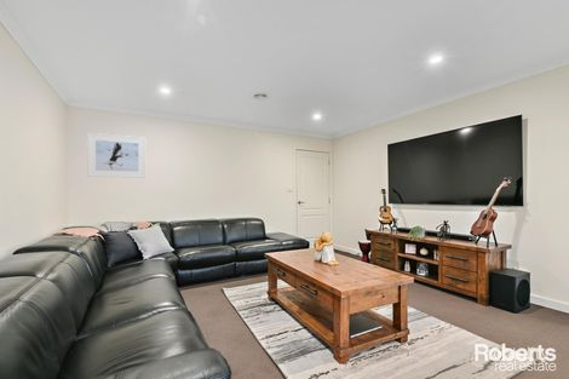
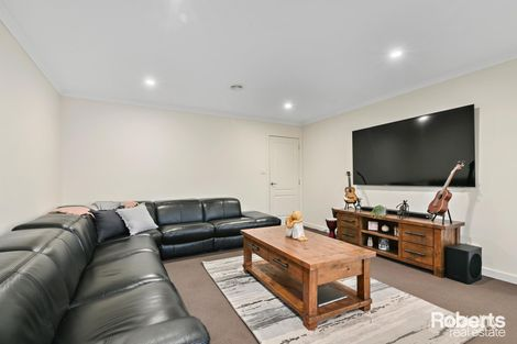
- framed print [86,132,146,179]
